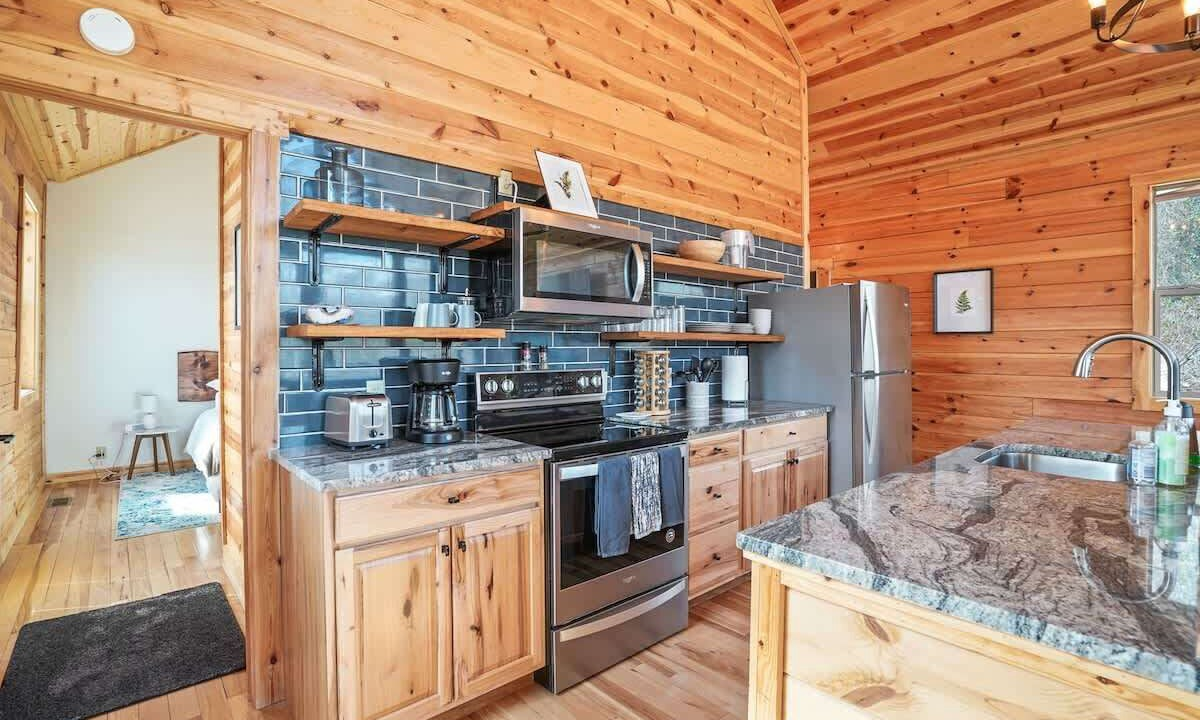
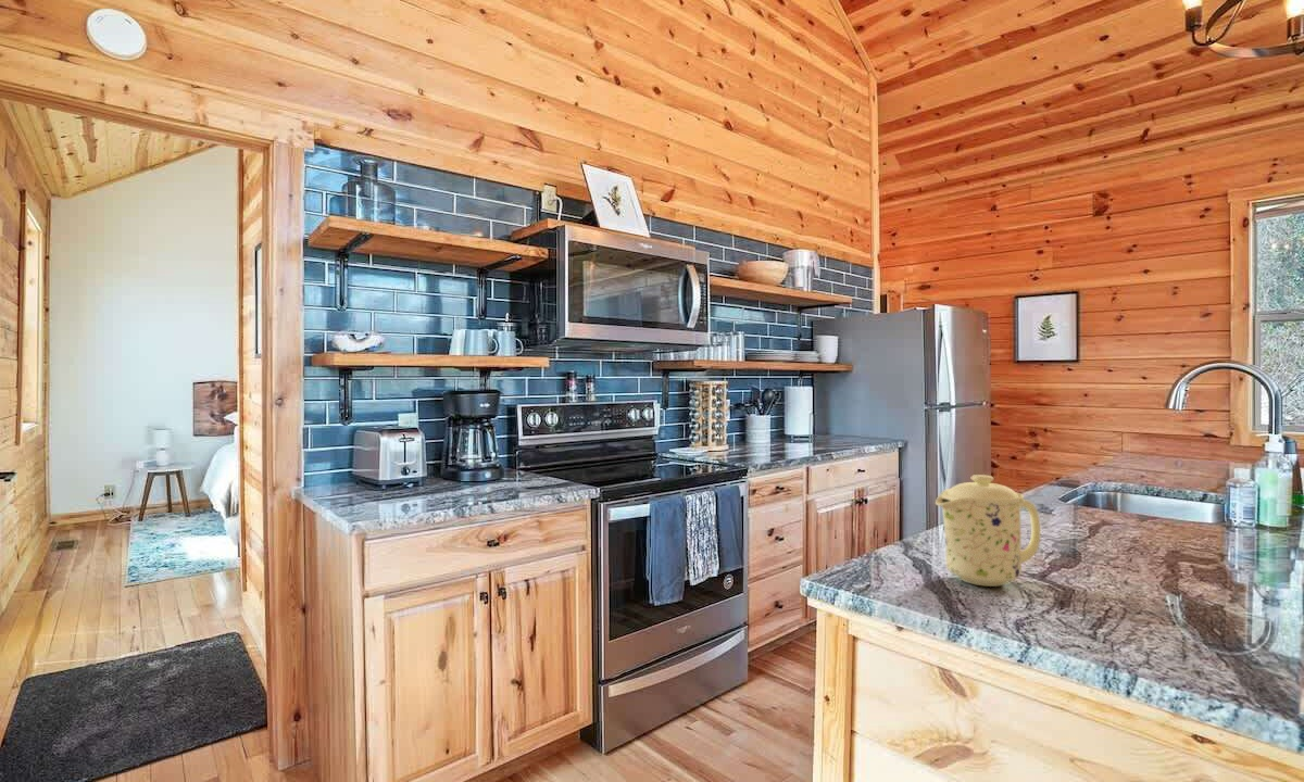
+ mug [935,474,1041,588]
